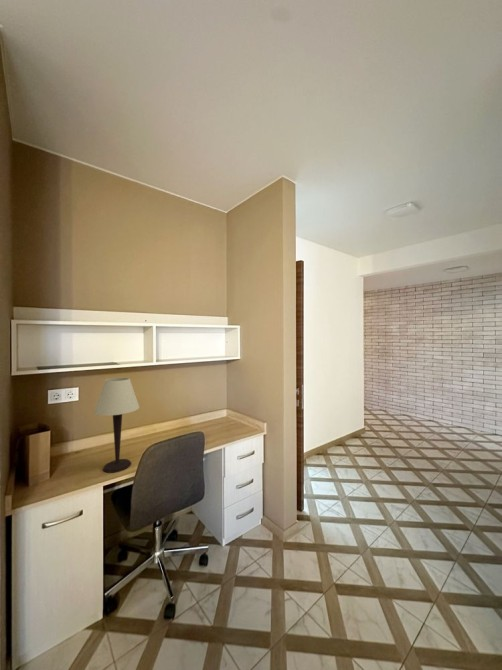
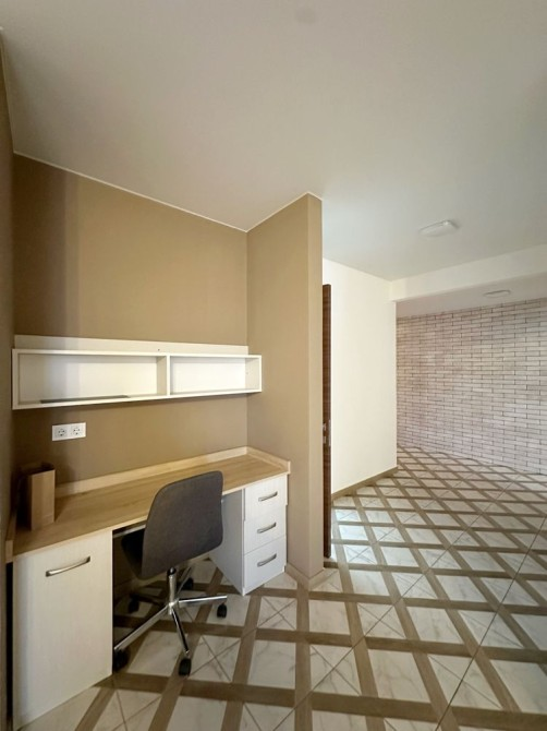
- table lamp [93,377,140,474]
